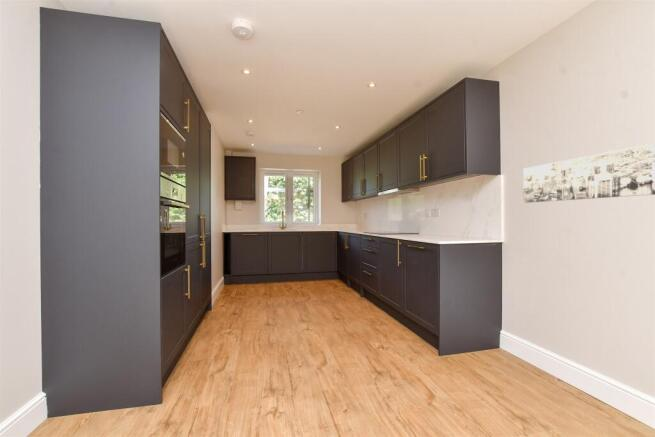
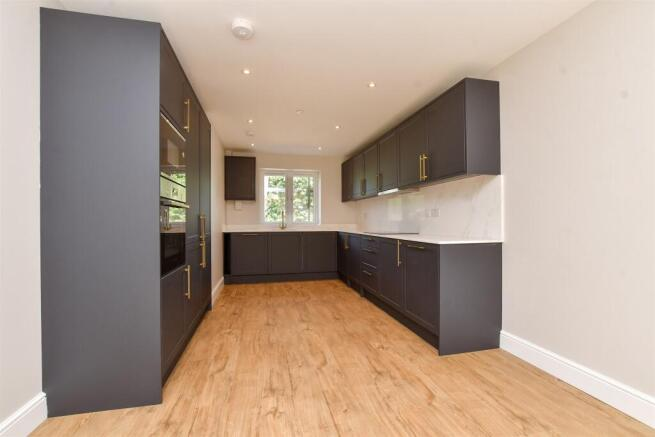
- wall art [522,143,655,204]
